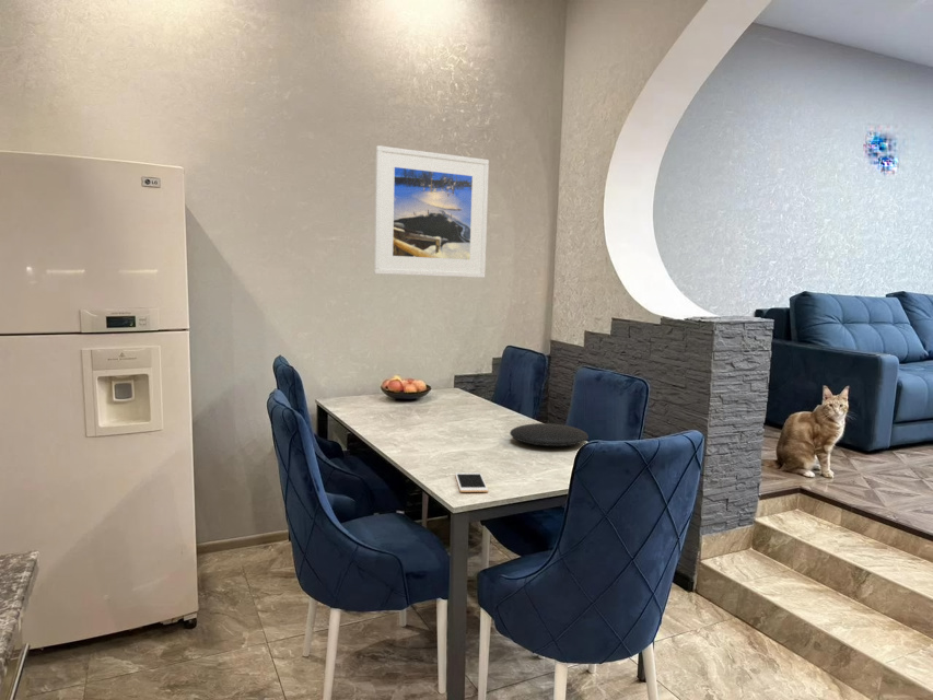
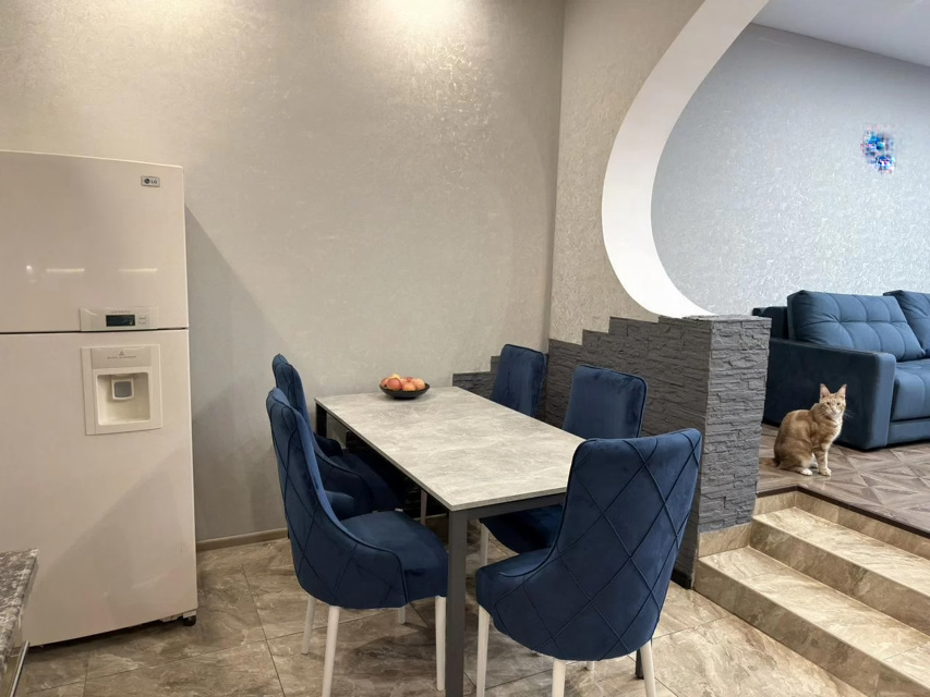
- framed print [373,144,490,279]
- plate [509,422,590,447]
- cell phone [454,471,489,493]
